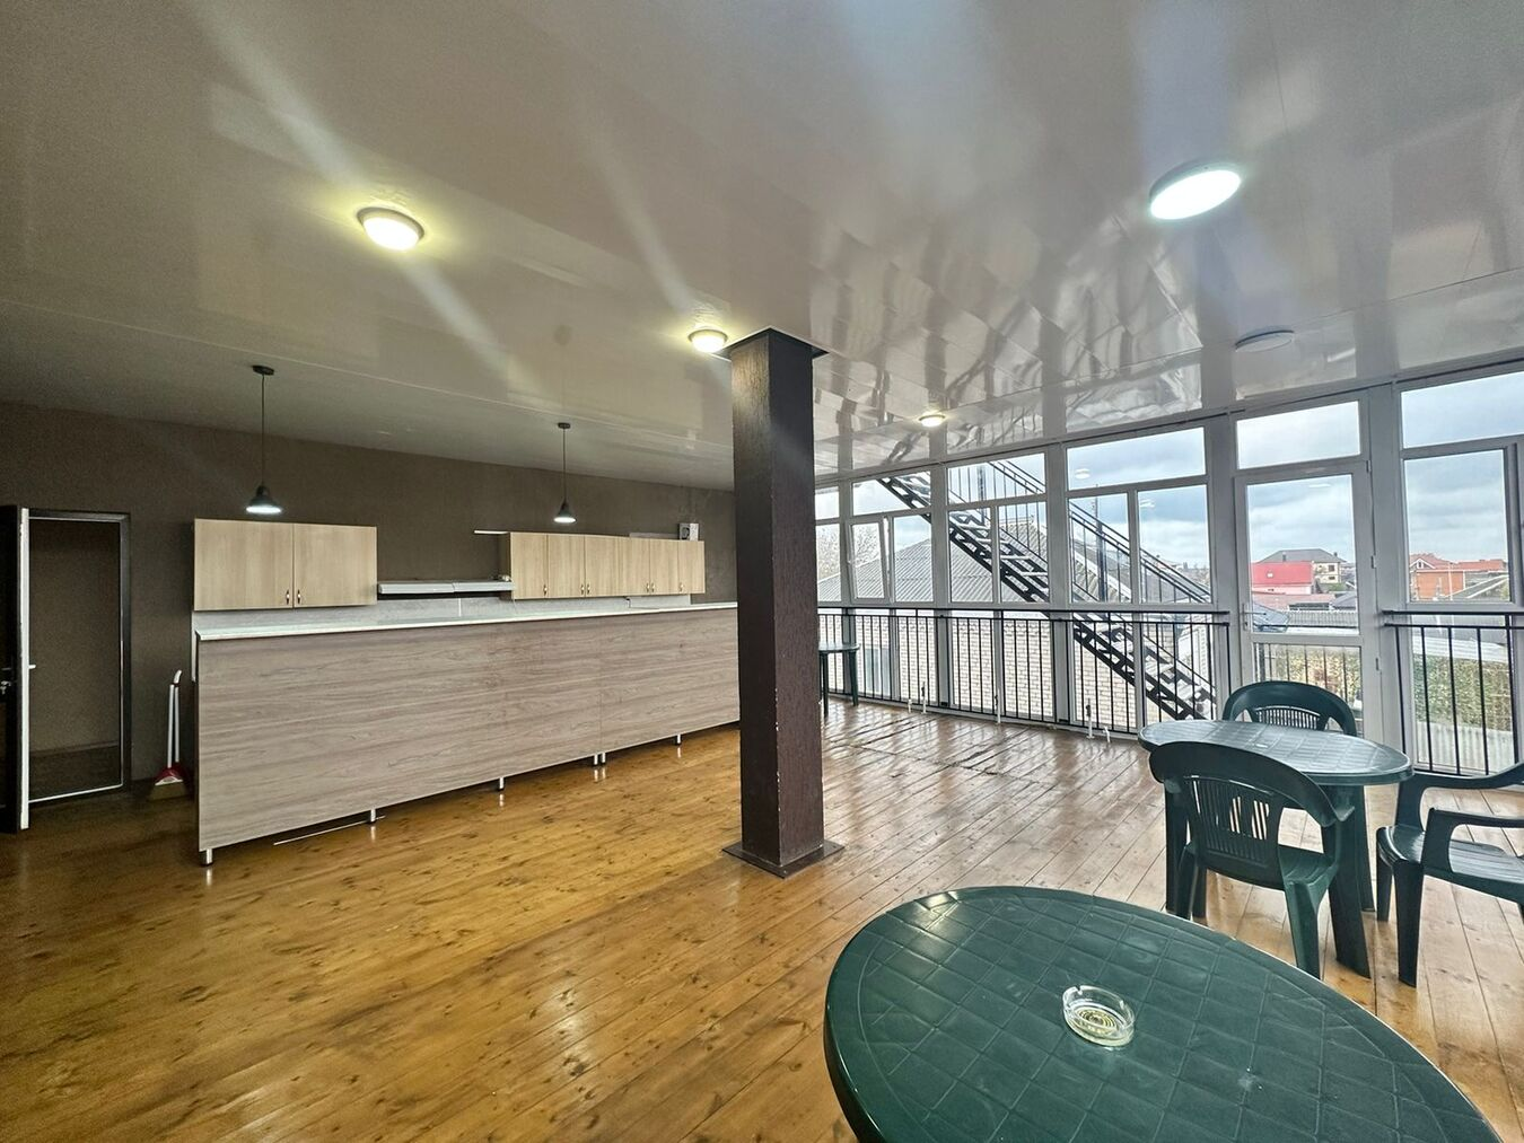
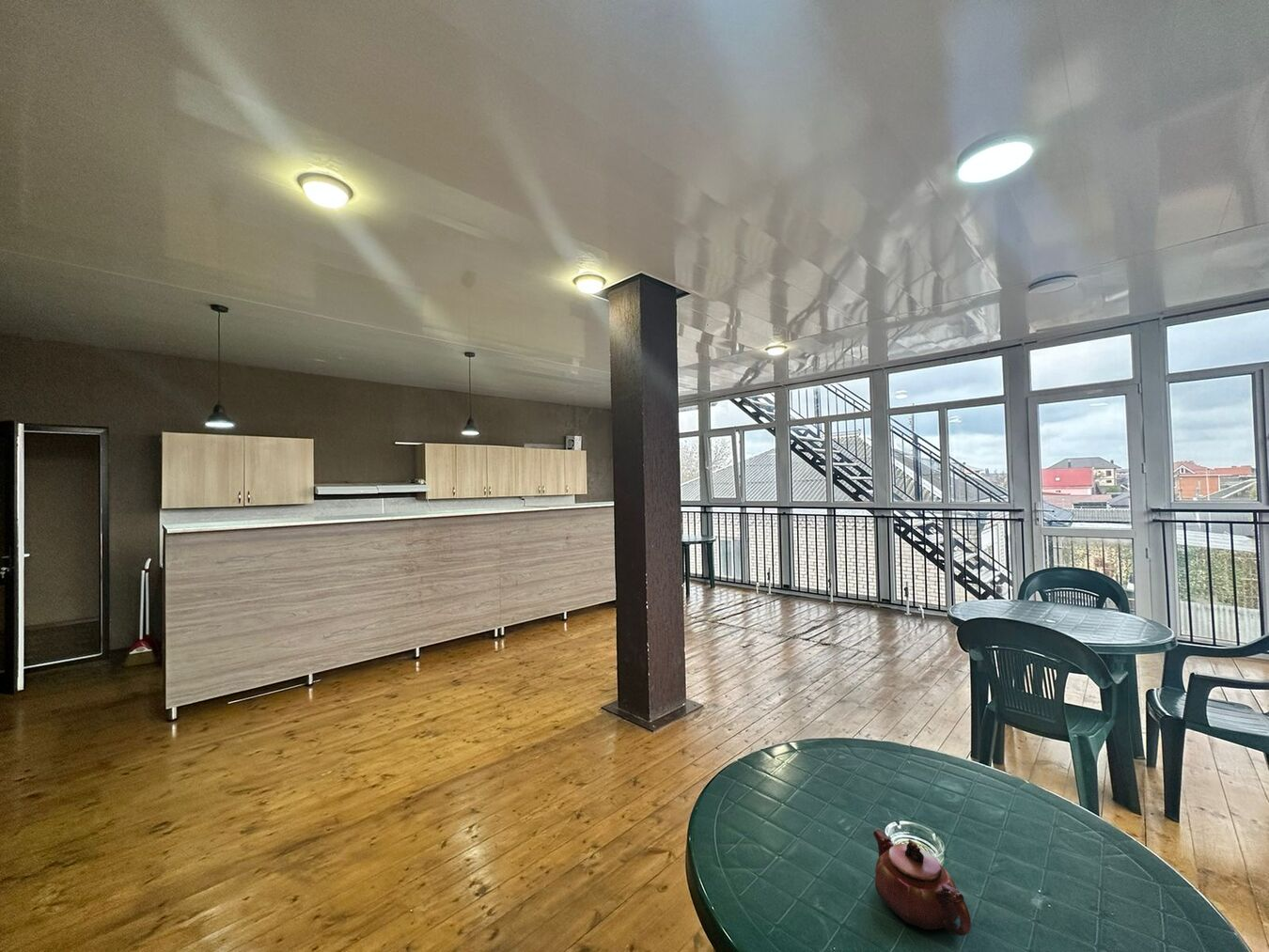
+ teapot [872,828,972,937]
